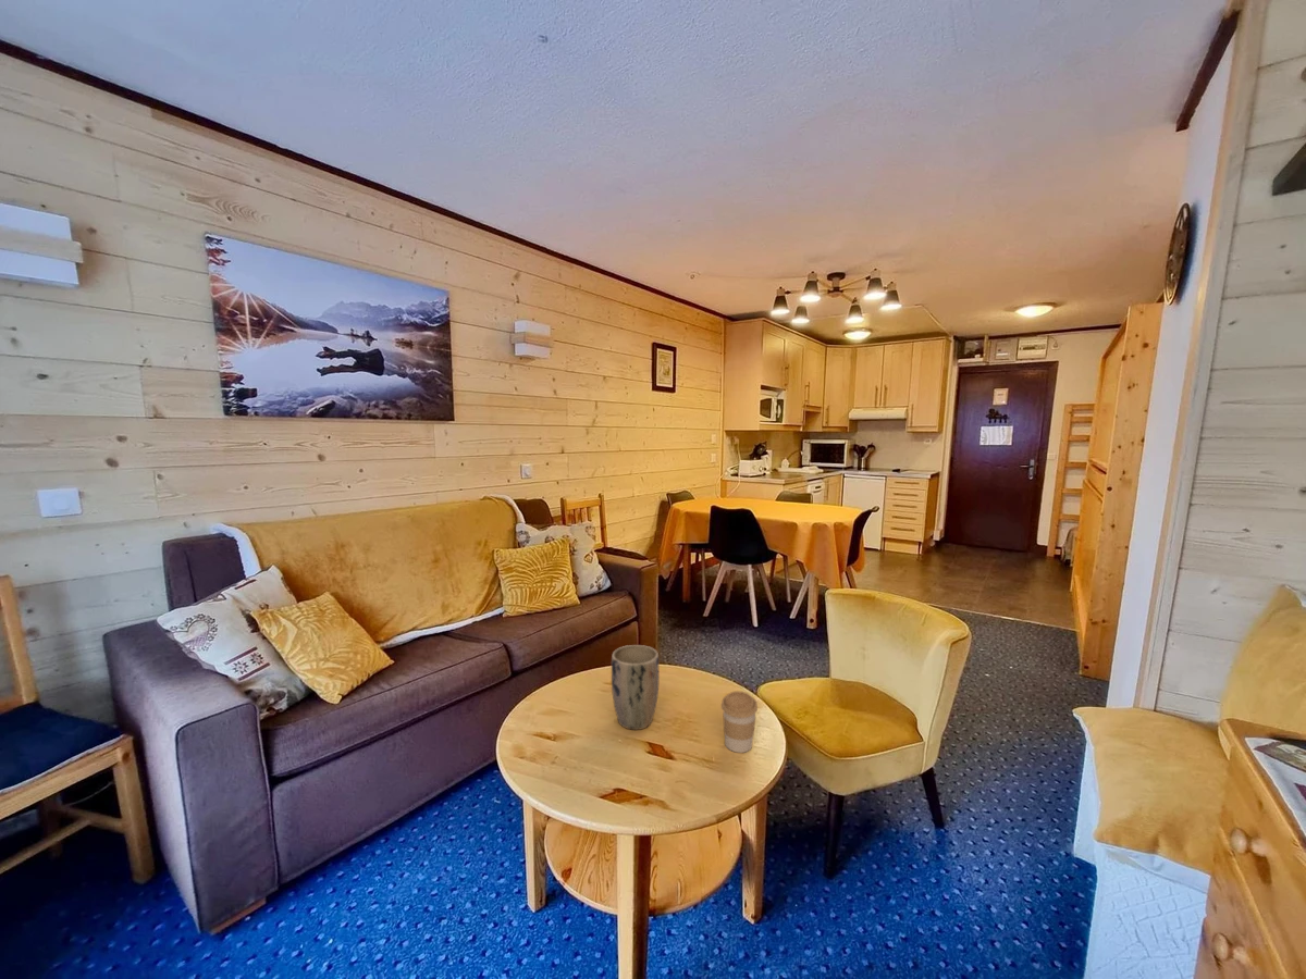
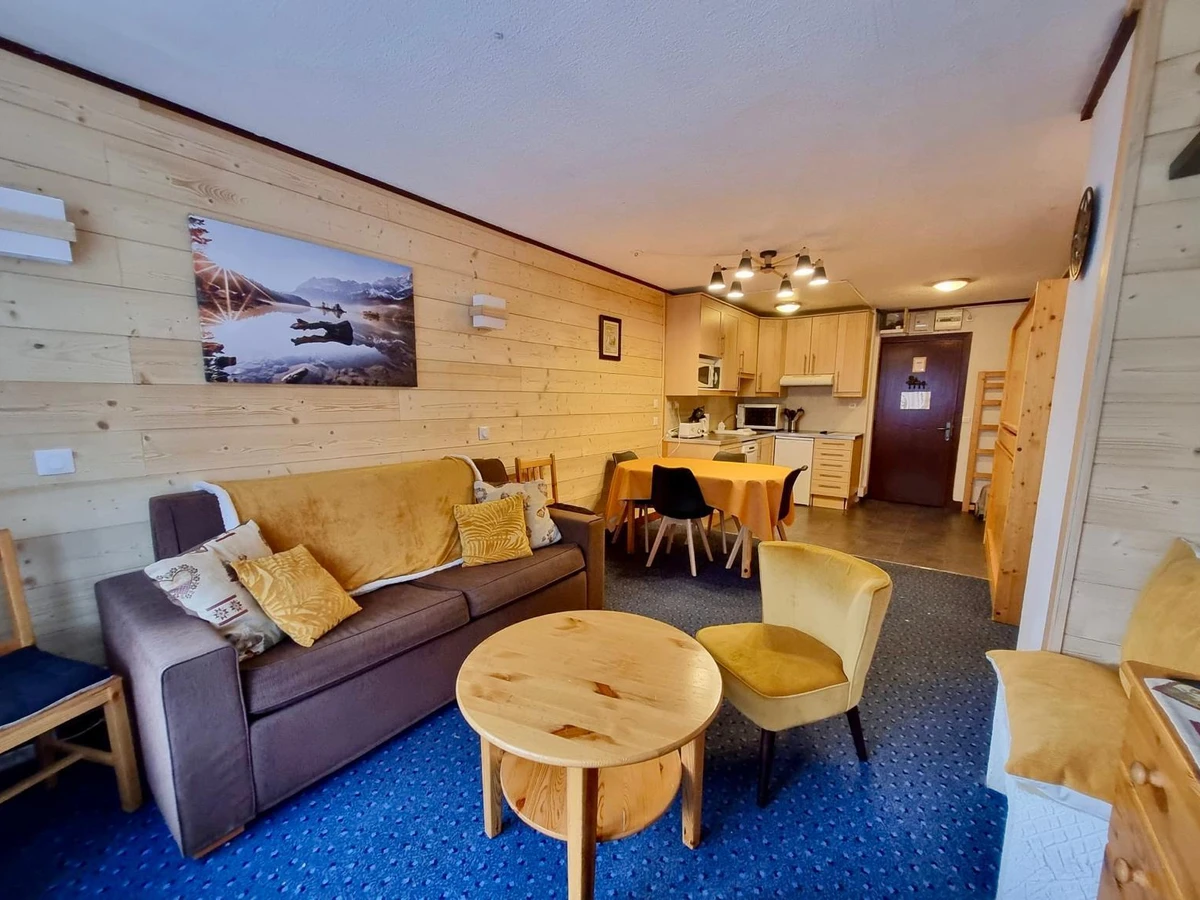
- plant pot [611,644,661,731]
- coffee cup [720,690,759,754]
